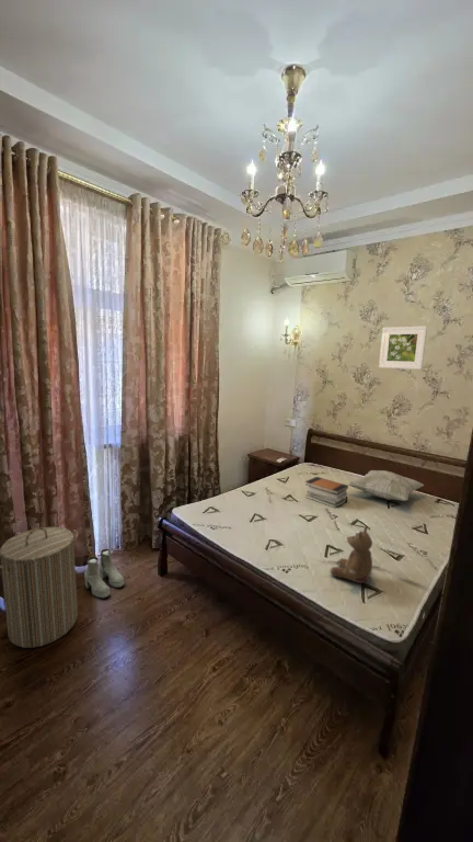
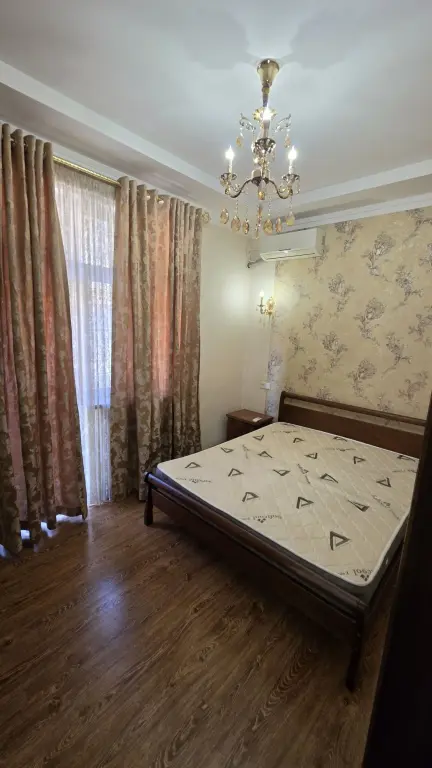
- book stack [304,476,349,509]
- laundry hamper [0,526,79,649]
- decorative pillow [347,469,425,502]
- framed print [378,325,428,371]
- stuffed bear [328,524,373,584]
- boots [83,548,125,600]
